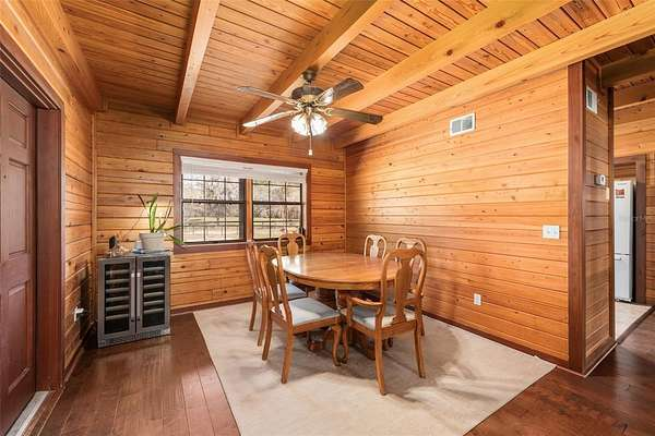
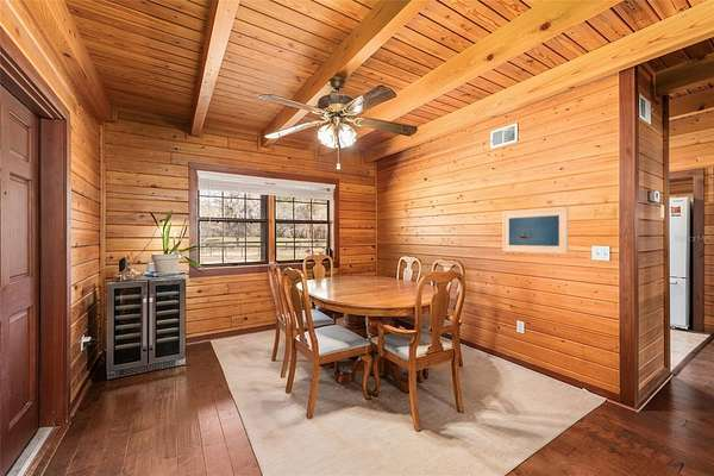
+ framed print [501,206,570,256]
